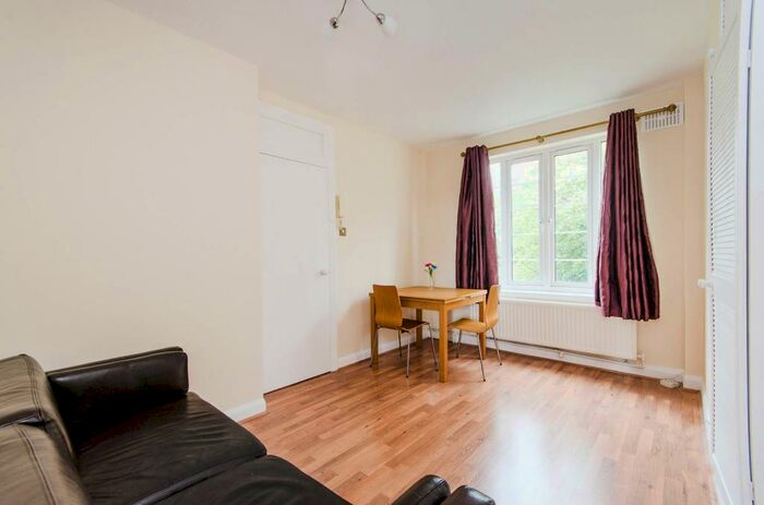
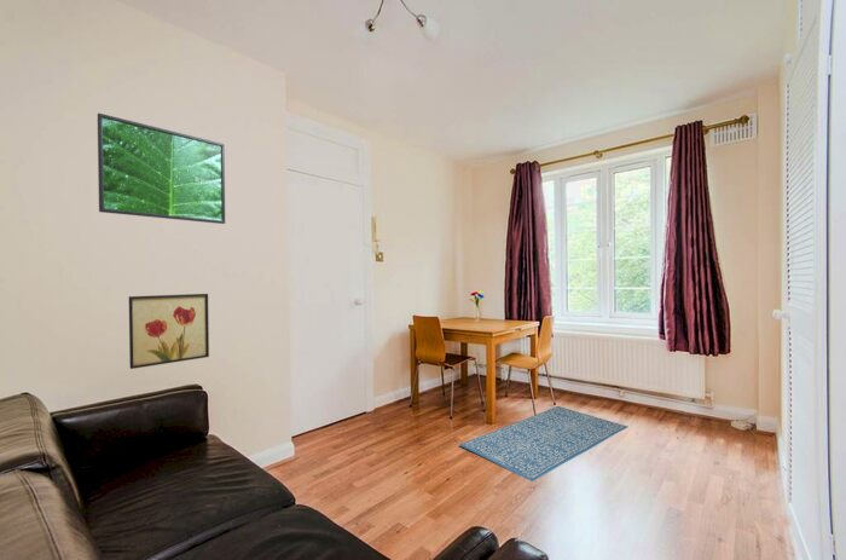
+ rug [458,405,628,483]
+ wall art [128,293,210,370]
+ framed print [97,112,226,225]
